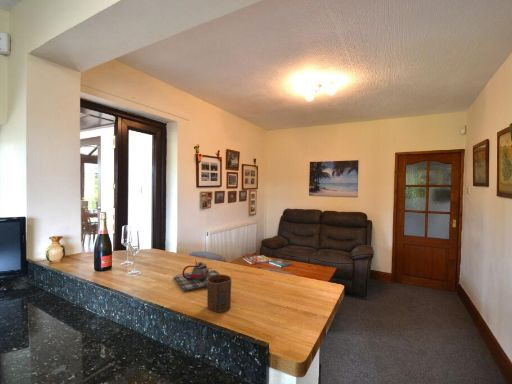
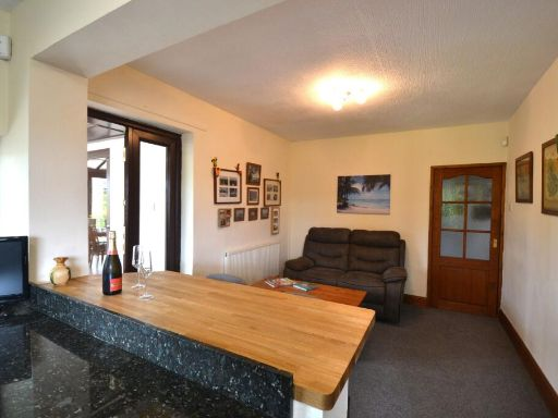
- cup [206,274,232,313]
- teapot [174,258,221,292]
